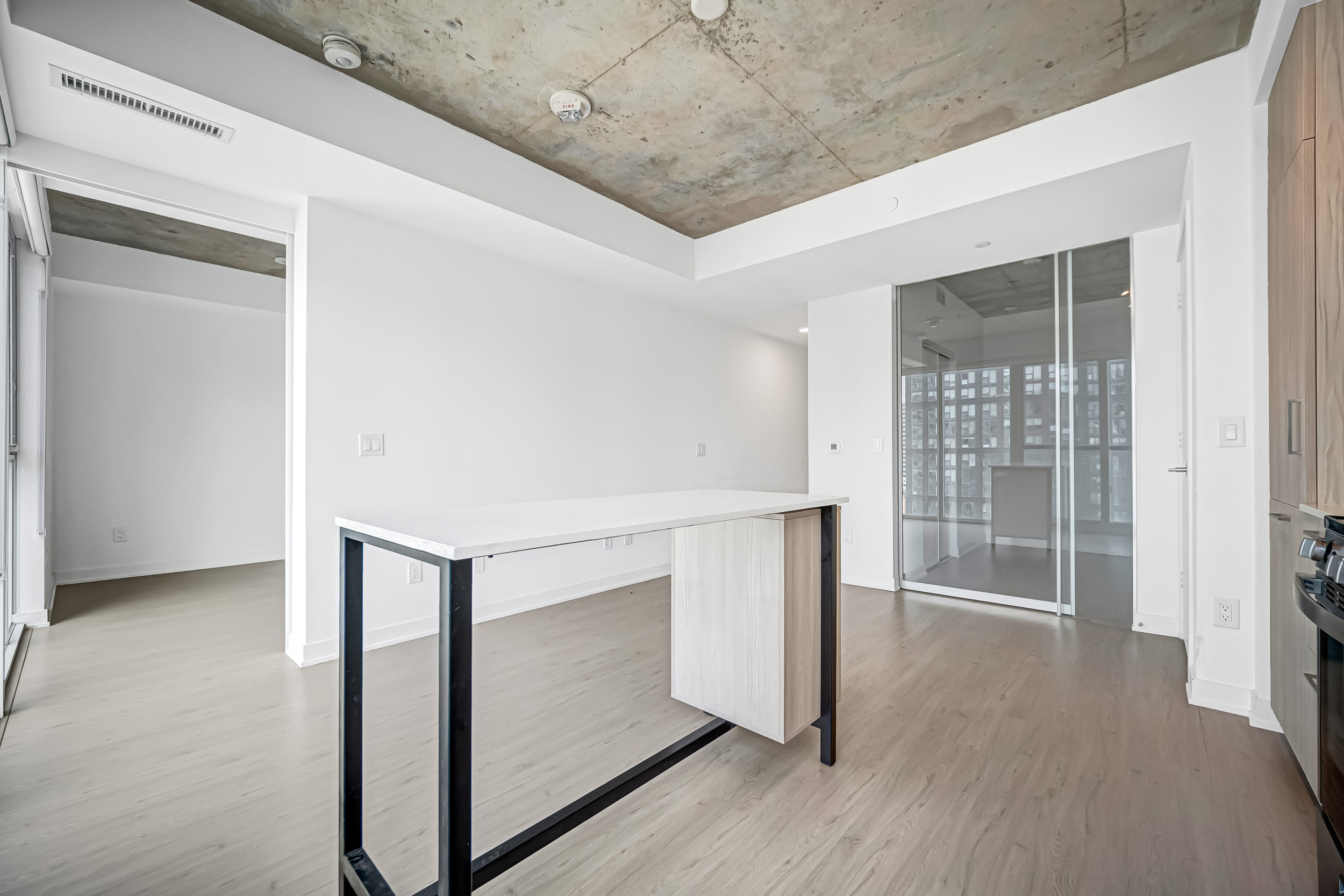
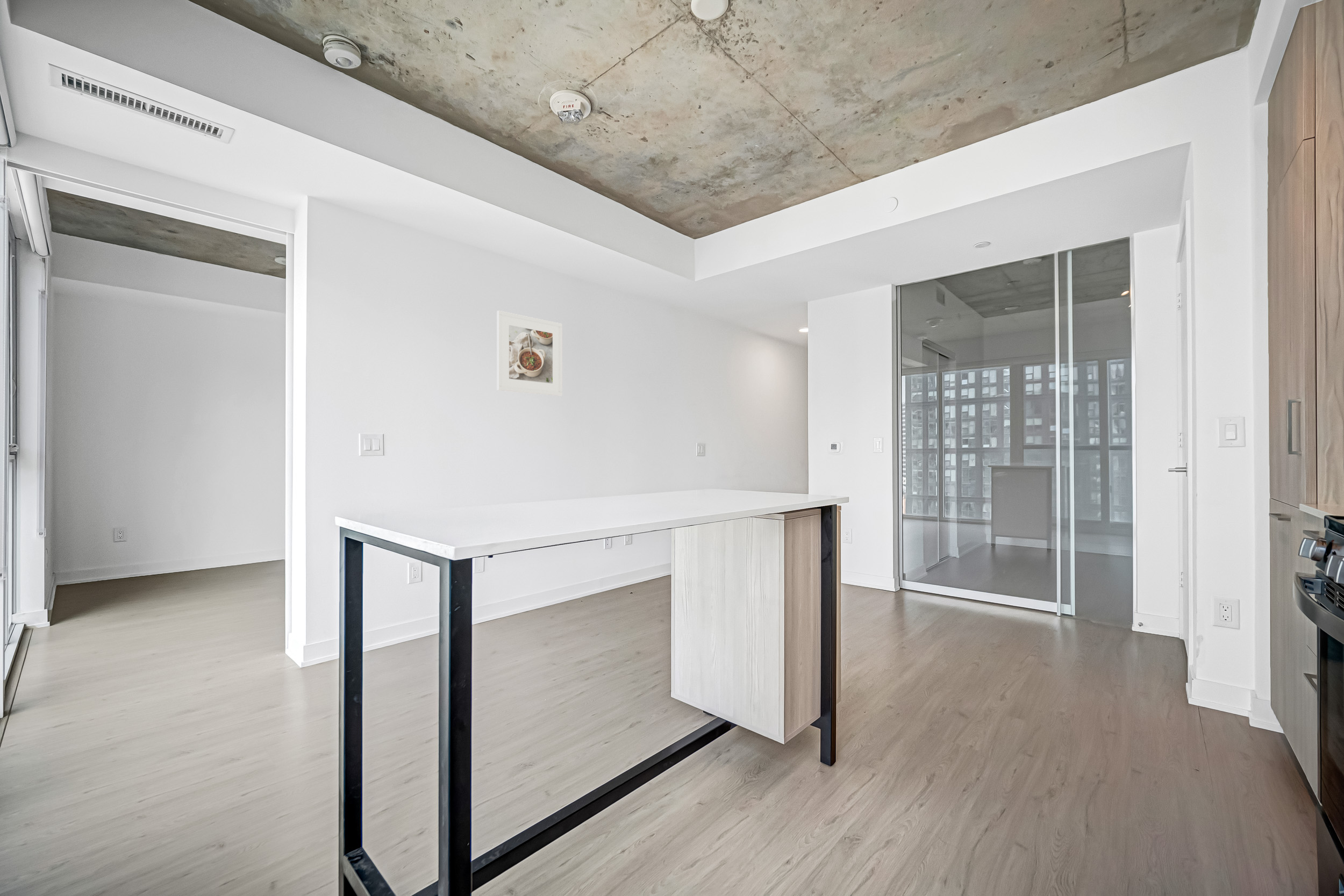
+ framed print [496,310,563,396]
